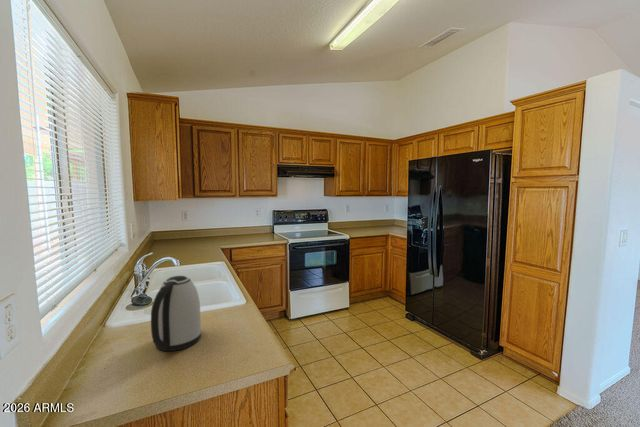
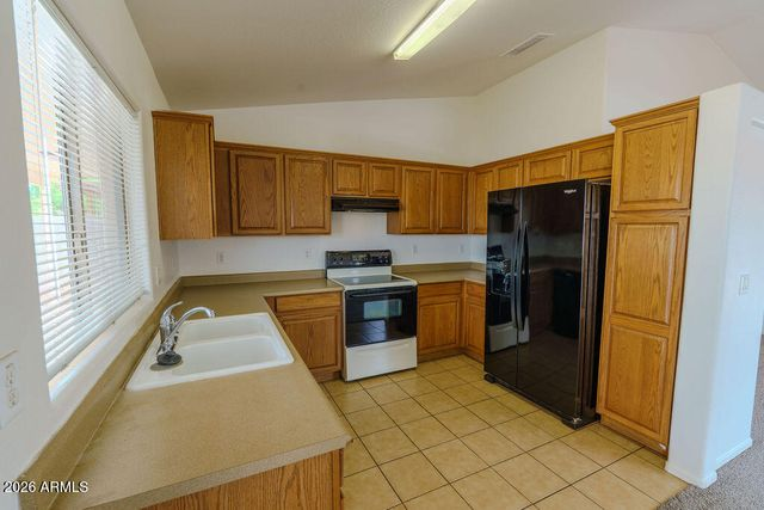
- kettle [150,275,202,352]
